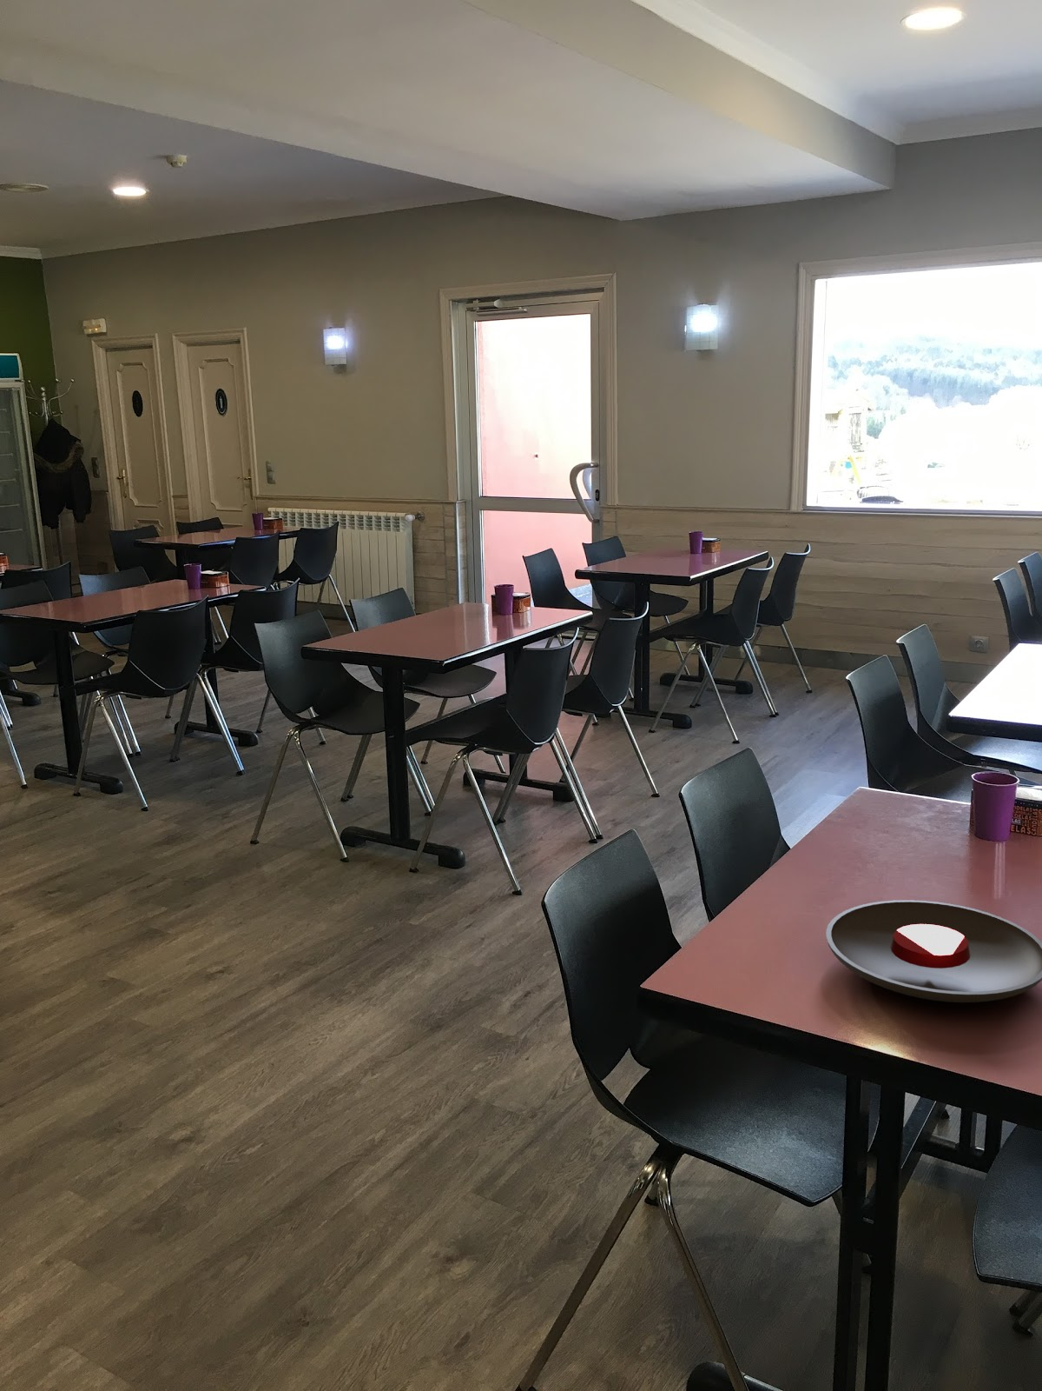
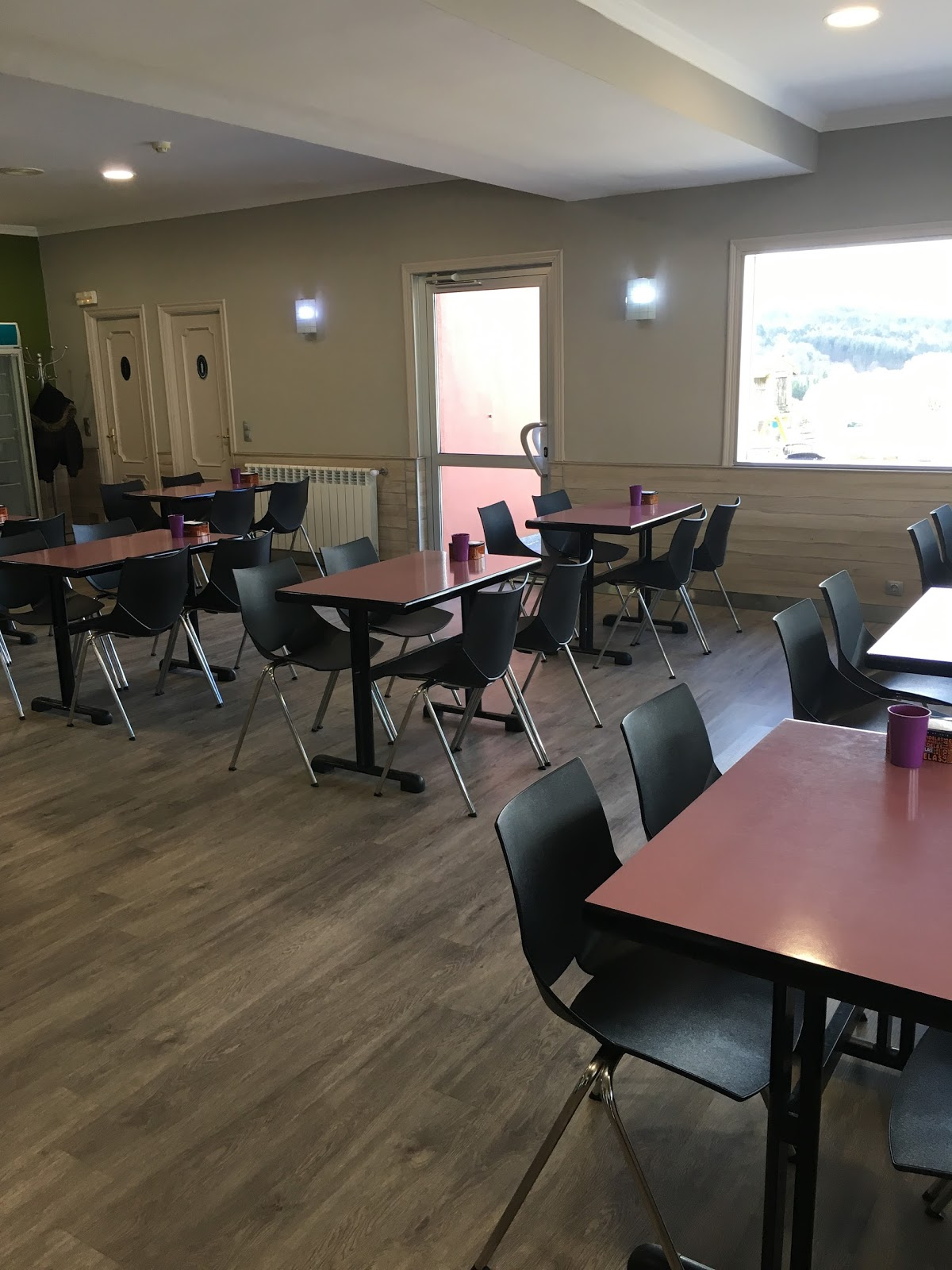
- plate [825,899,1042,1003]
